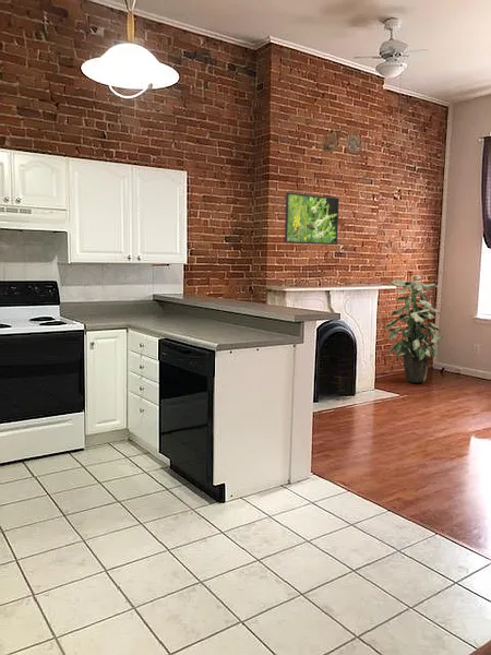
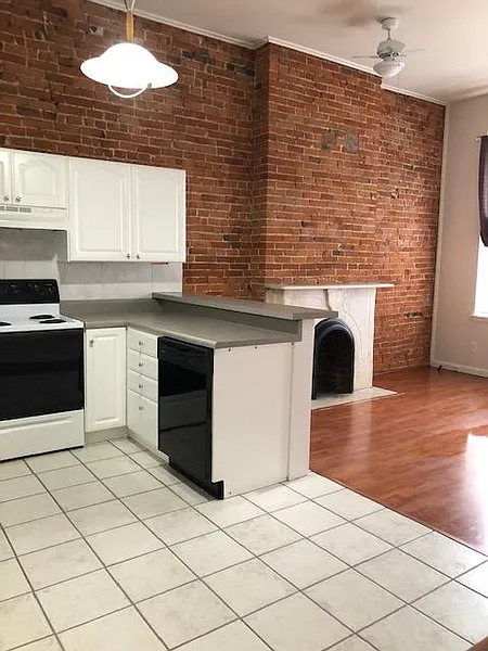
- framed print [284,191,340,246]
- indoor plant [384,275,444,383]
